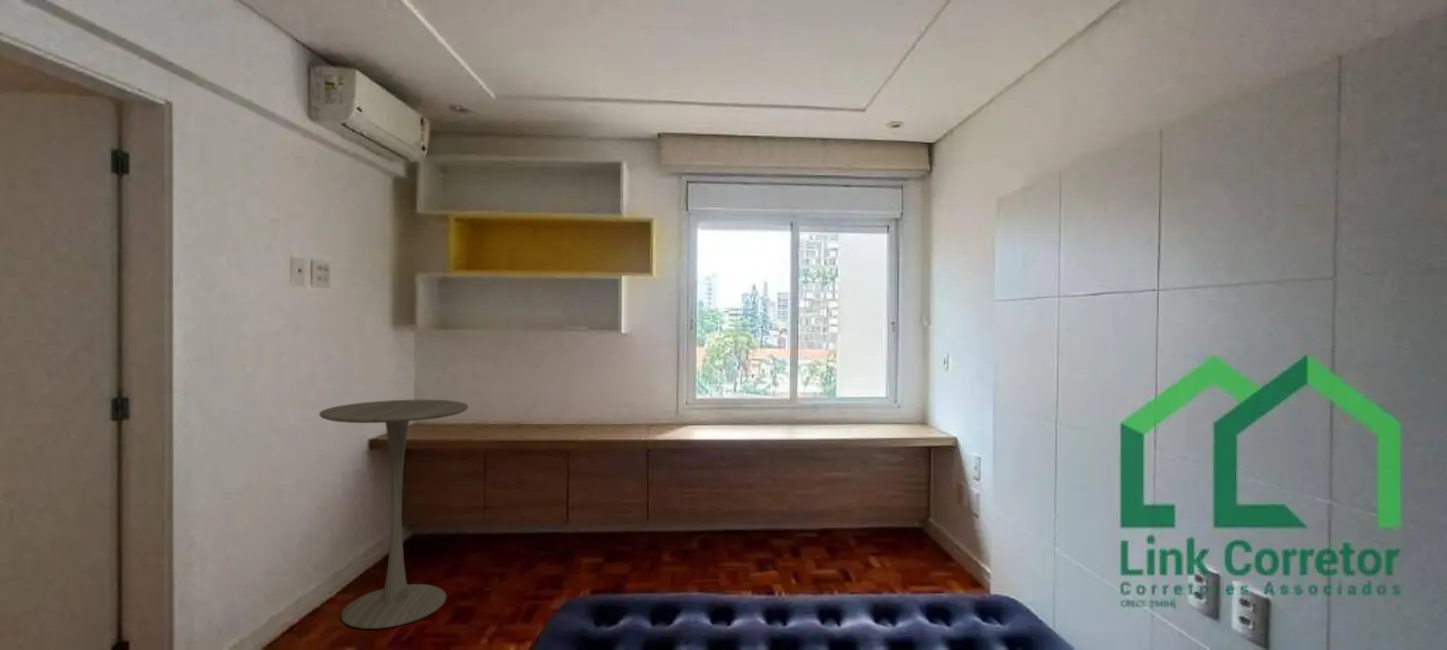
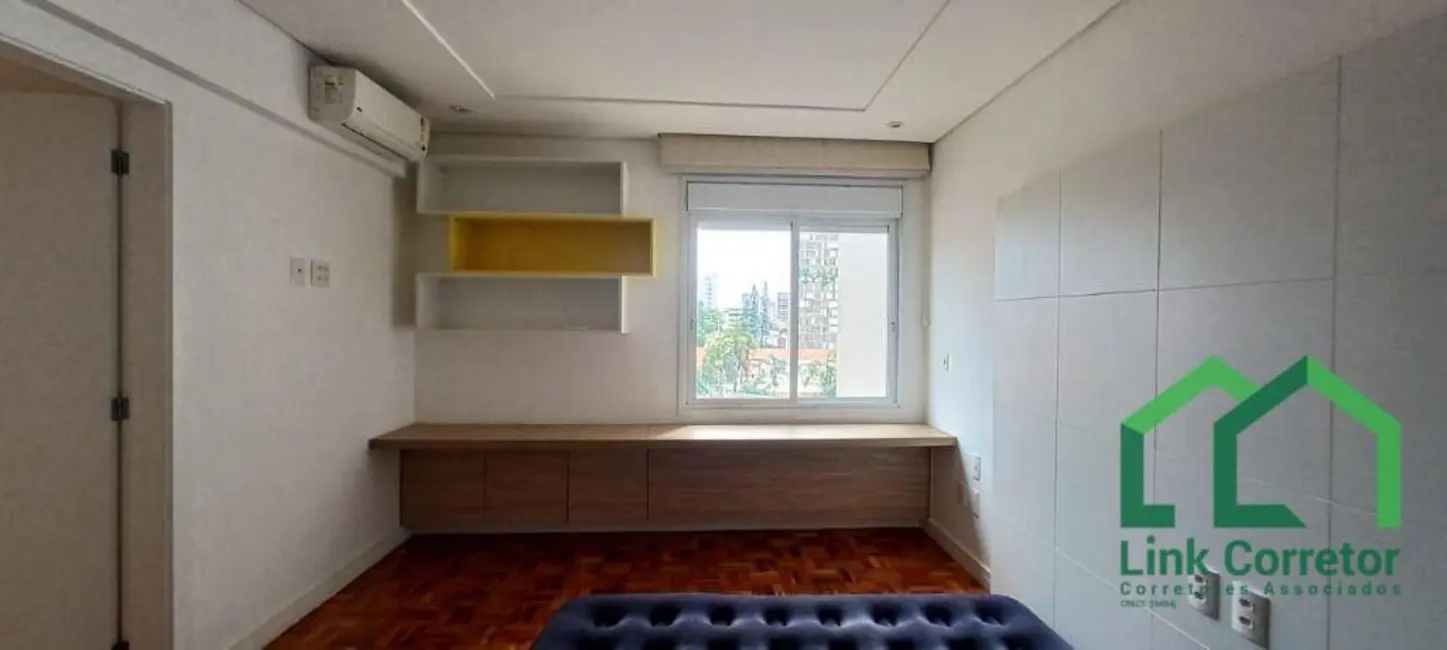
- pedestal table [318,399,469,630]
